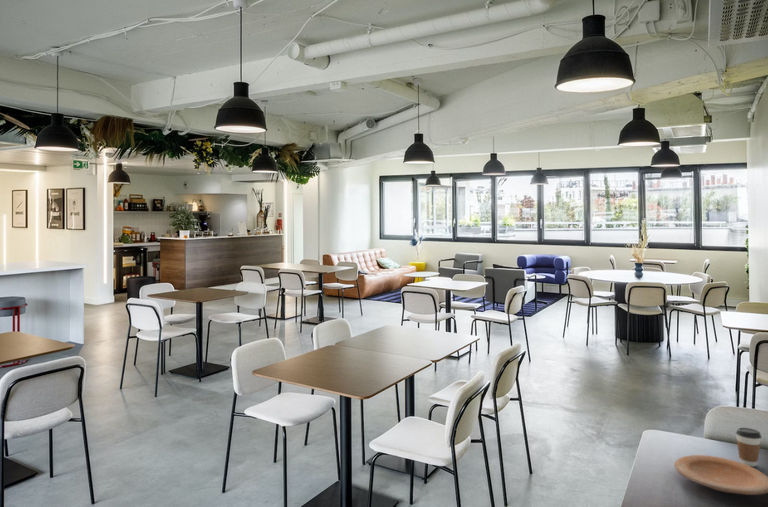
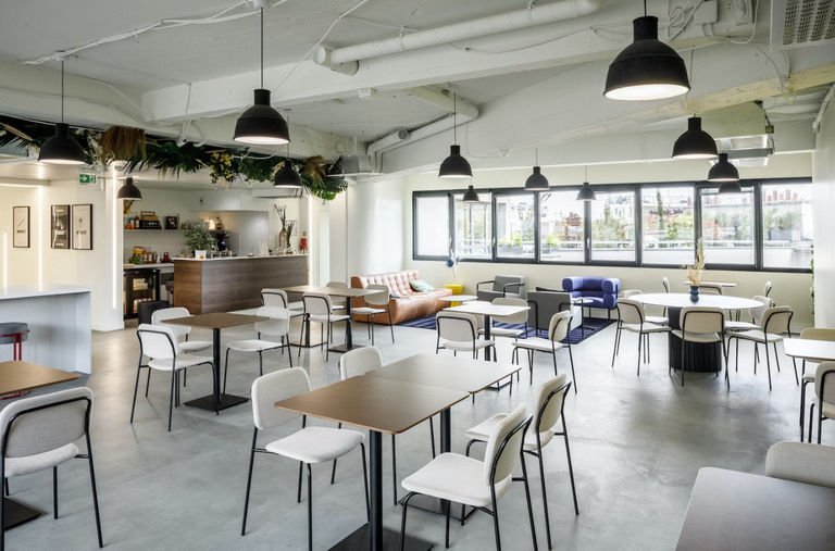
- plate [673,454,768,496]
- coffee cup [735,427,762,467]
